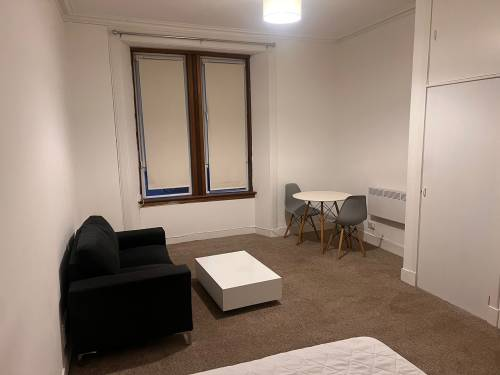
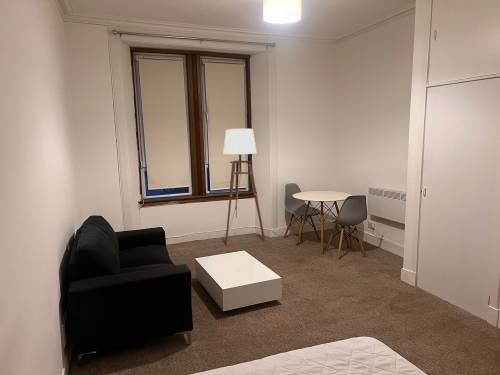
+ floor lamp [205,128,266,245]
